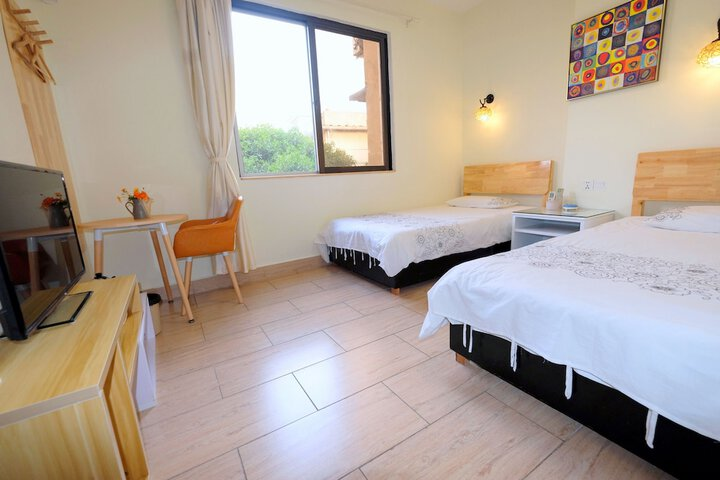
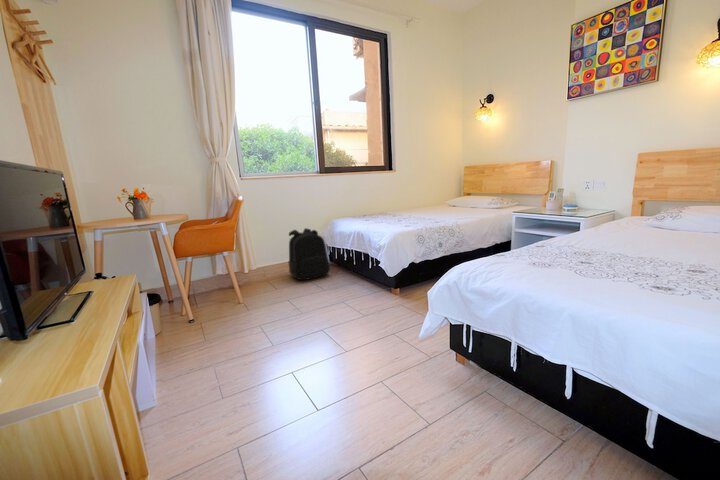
+ backpack [288,227,331,281]
